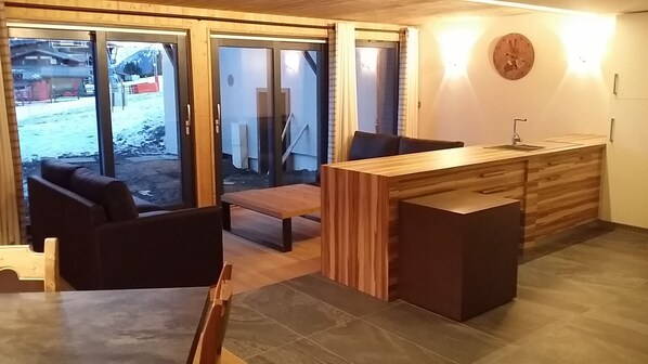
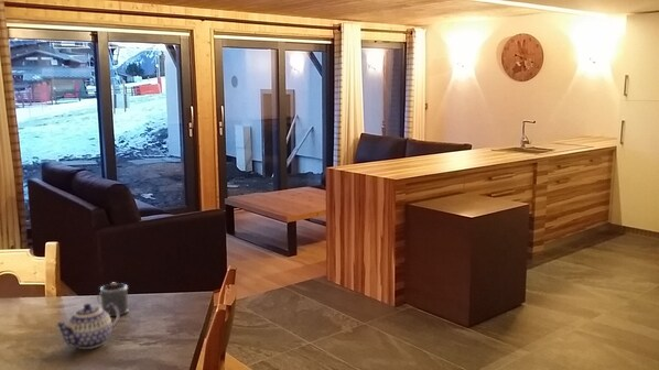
+ paint can [97,282,130,317]
+ teapot [54,303,121,350]
